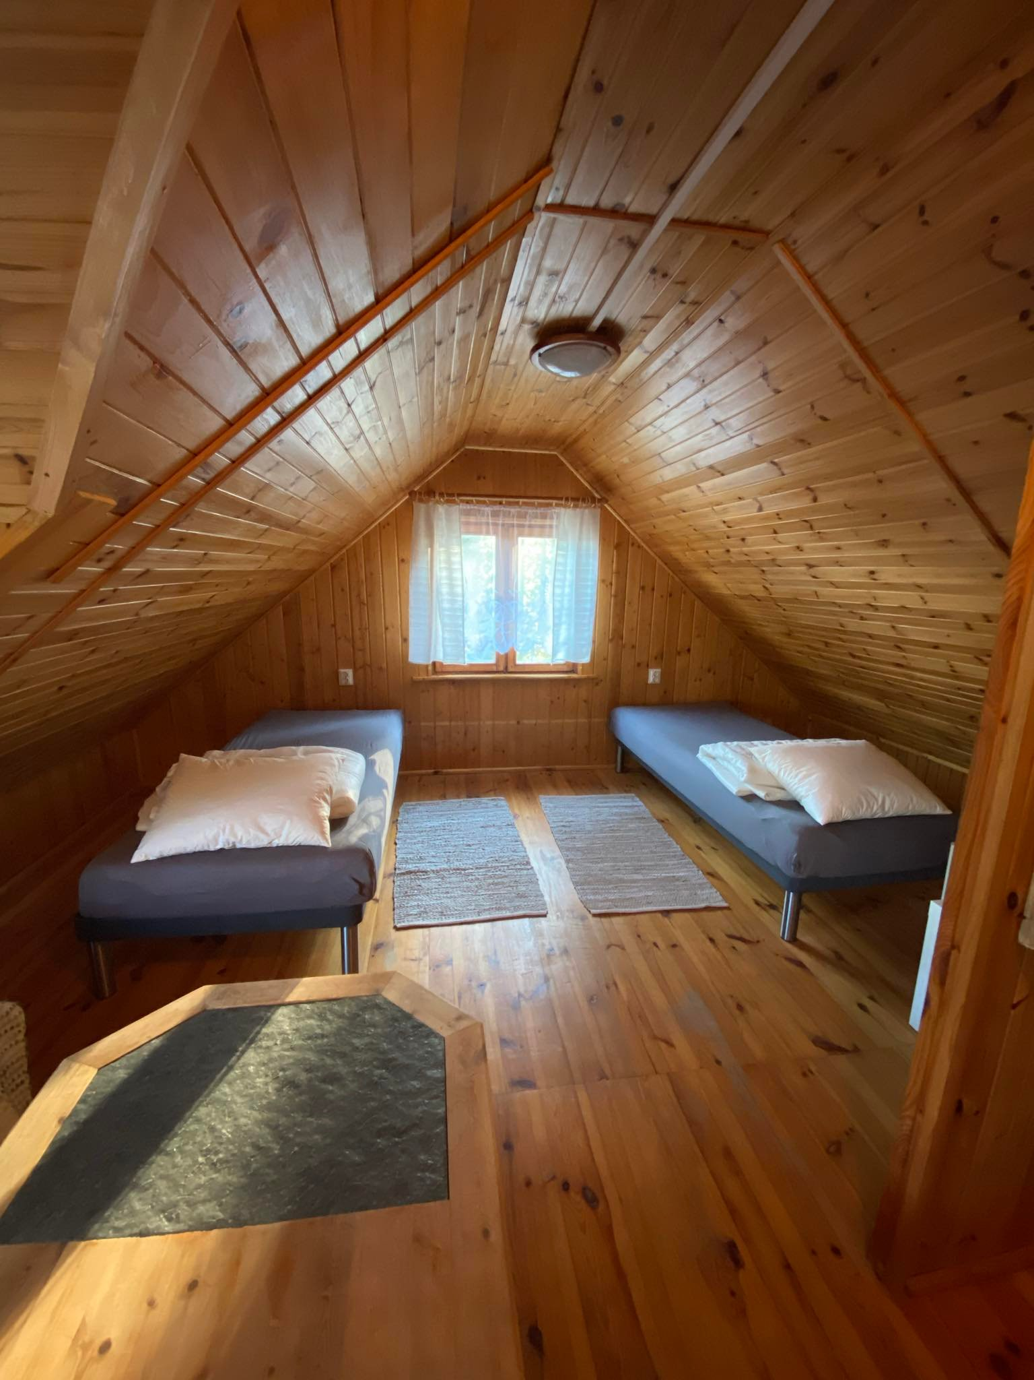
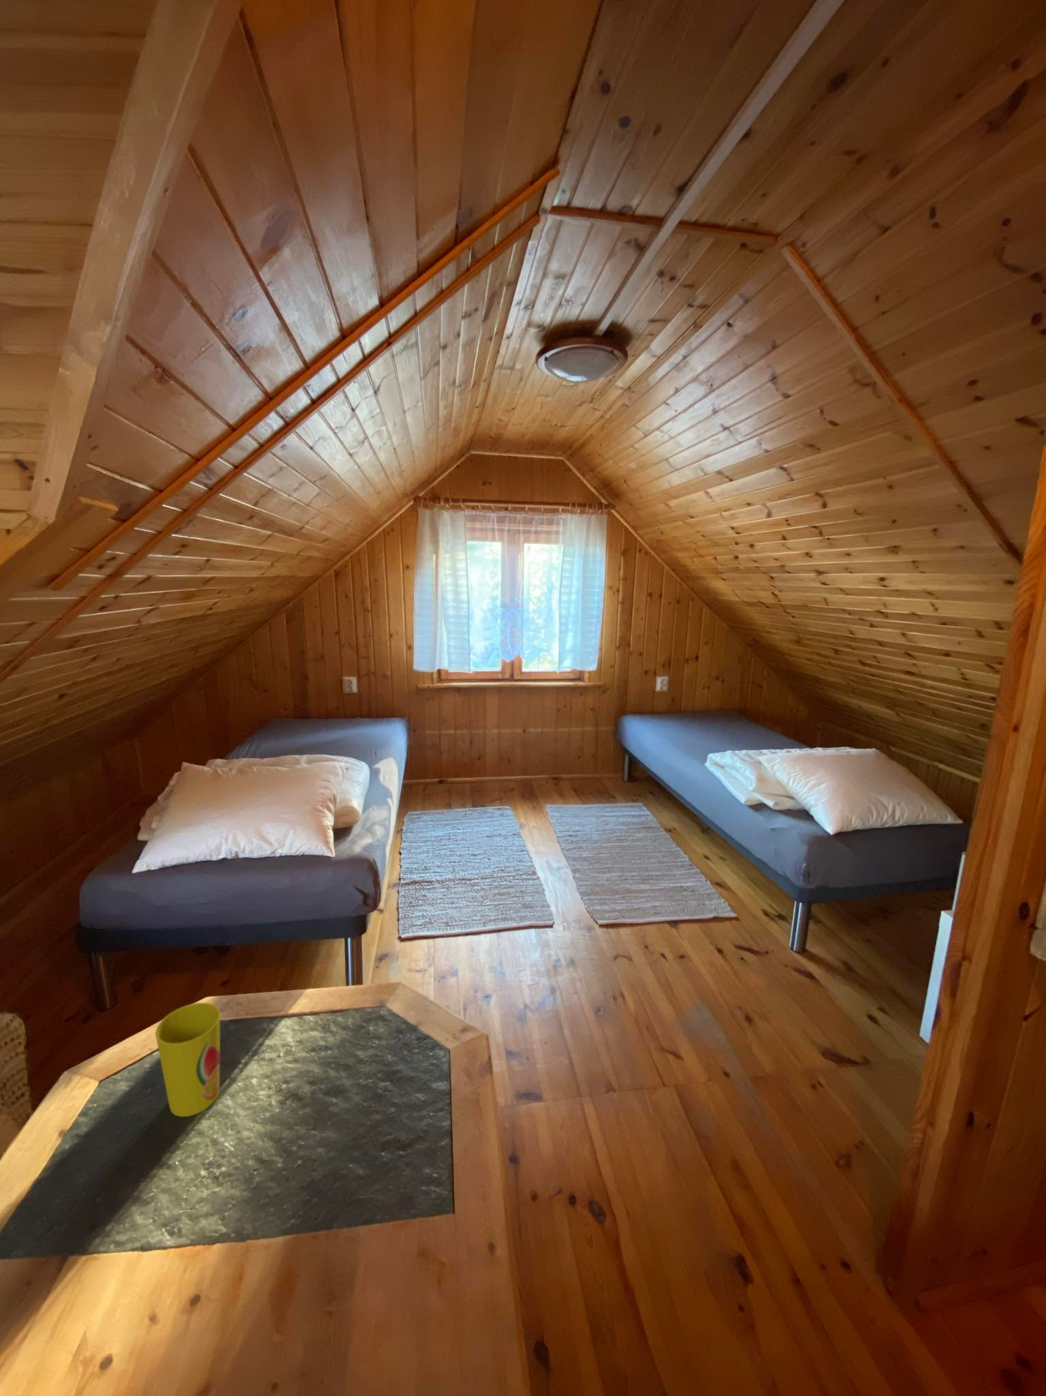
+ cup [155,1002,221,1117]
